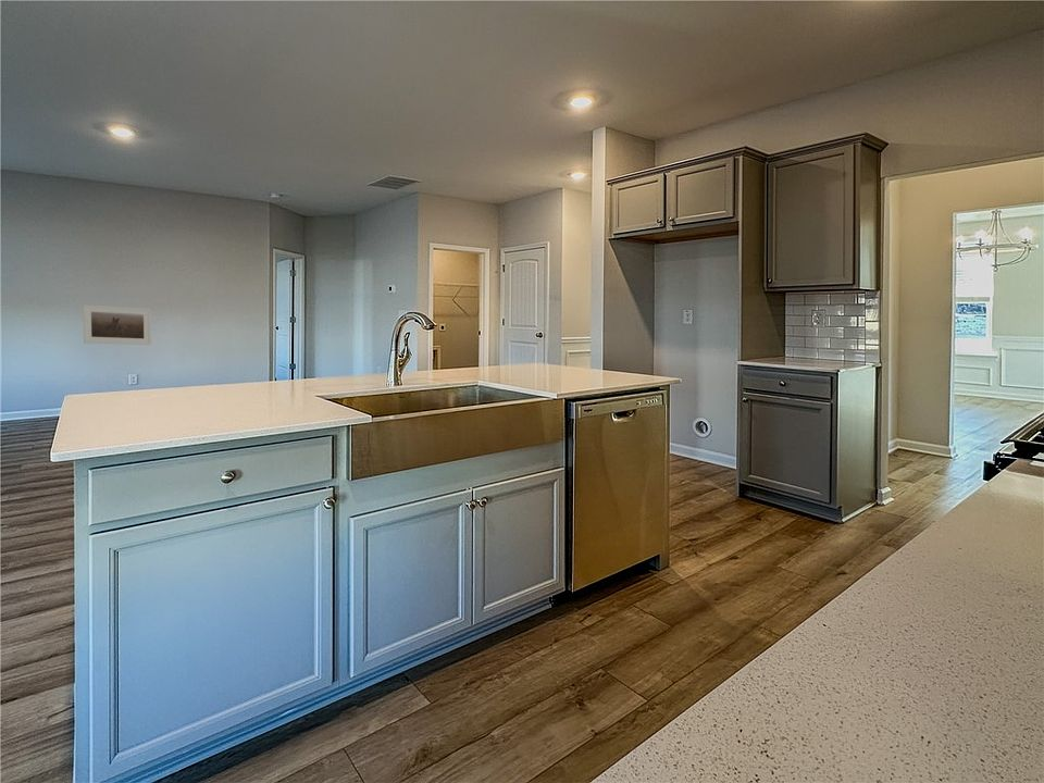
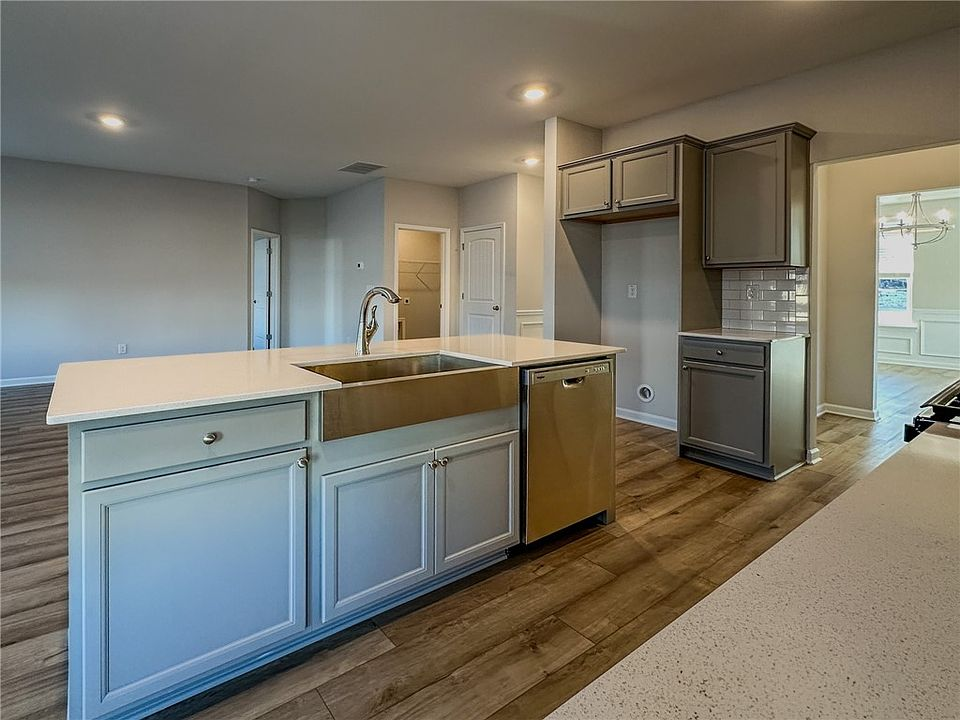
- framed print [83,303,152,346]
